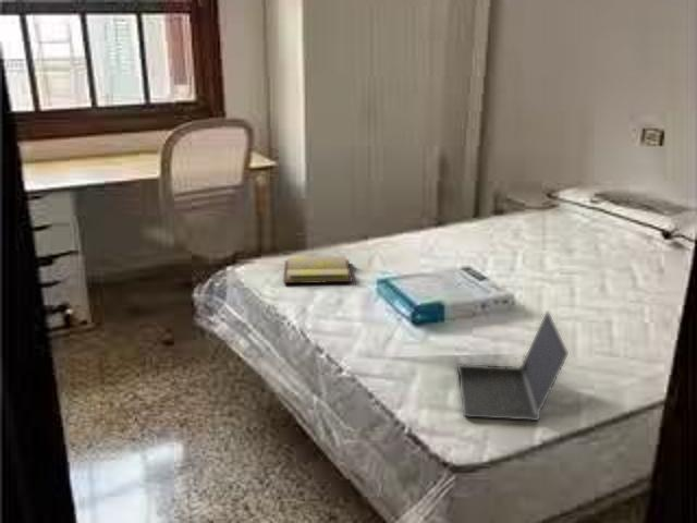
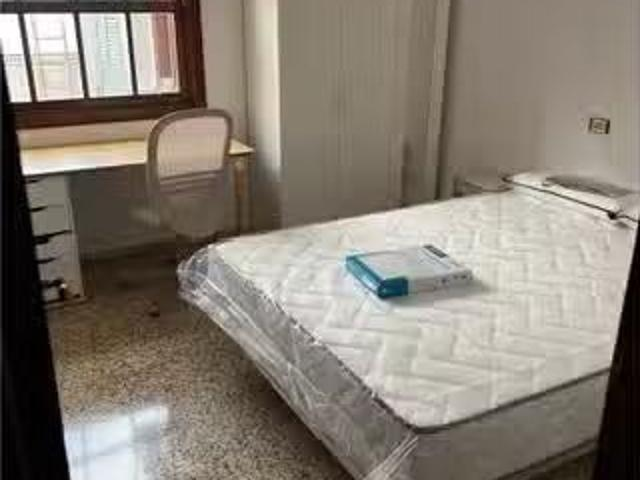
- laptop computer [456,309,570,422]
- diary [282,255,354,284]
